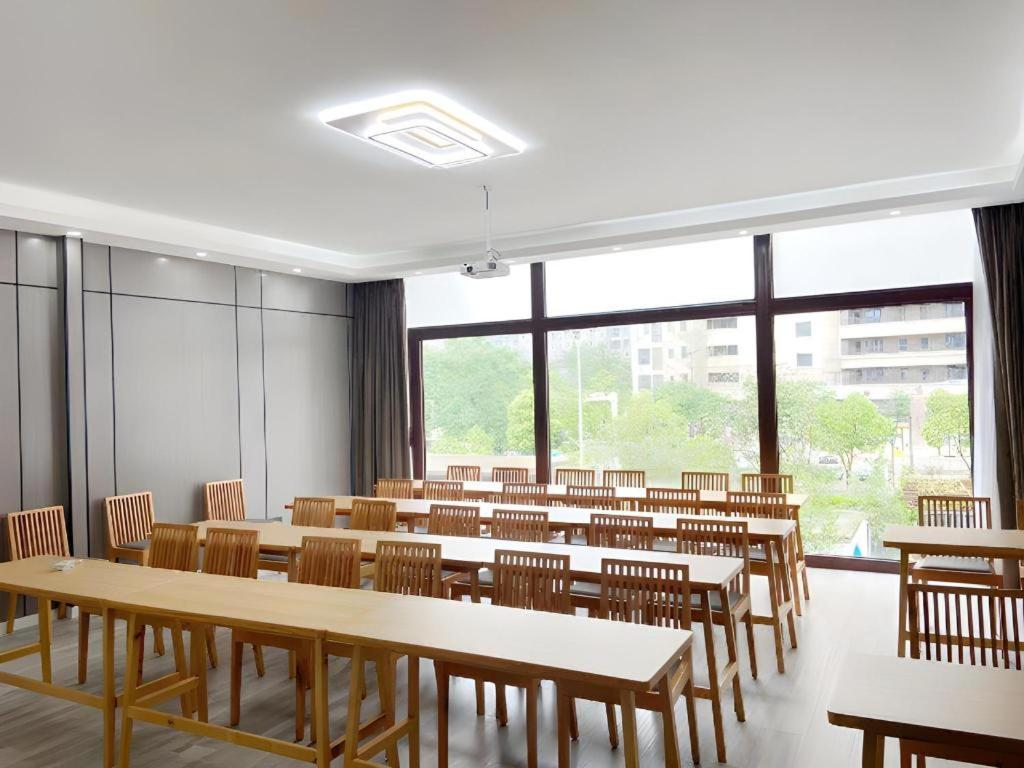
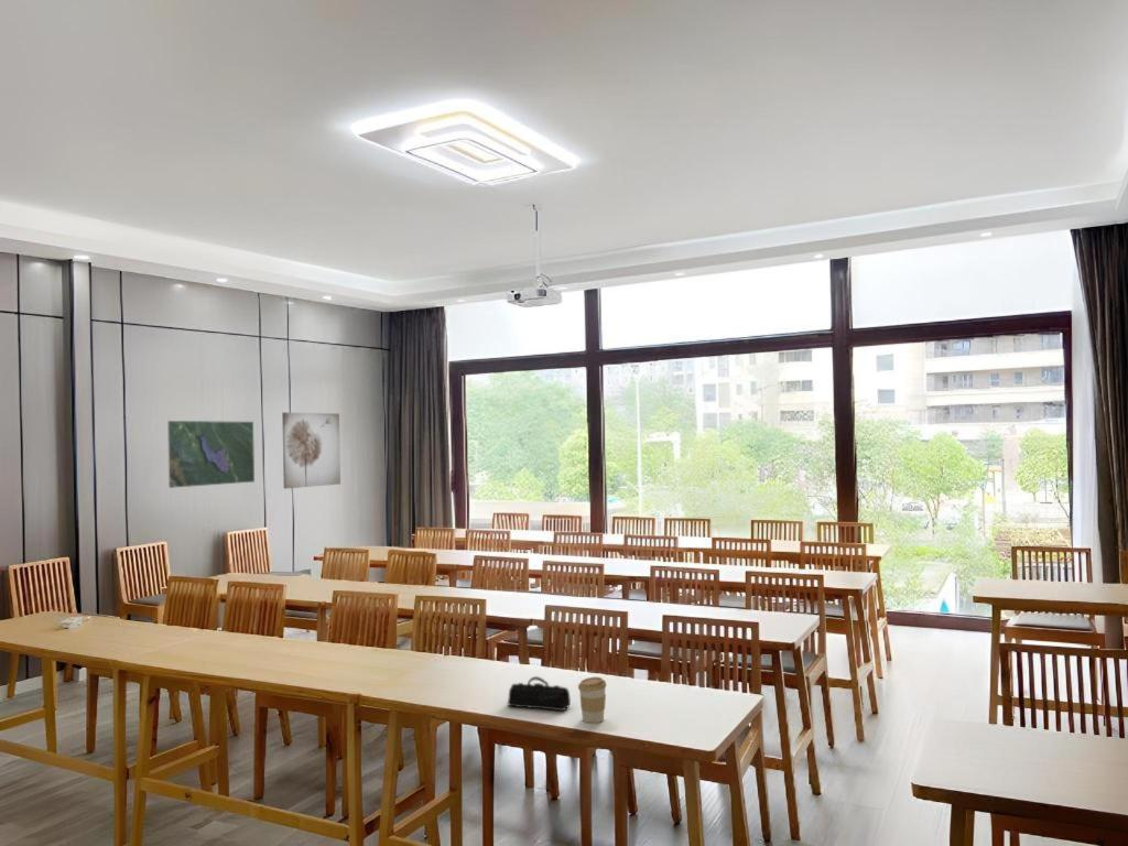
+ map [166,420,256,489]
+ pencil case [507,675,572,712]
+ wall art [281,411,341,490]
+ coffee cup [577,676,607,724]
